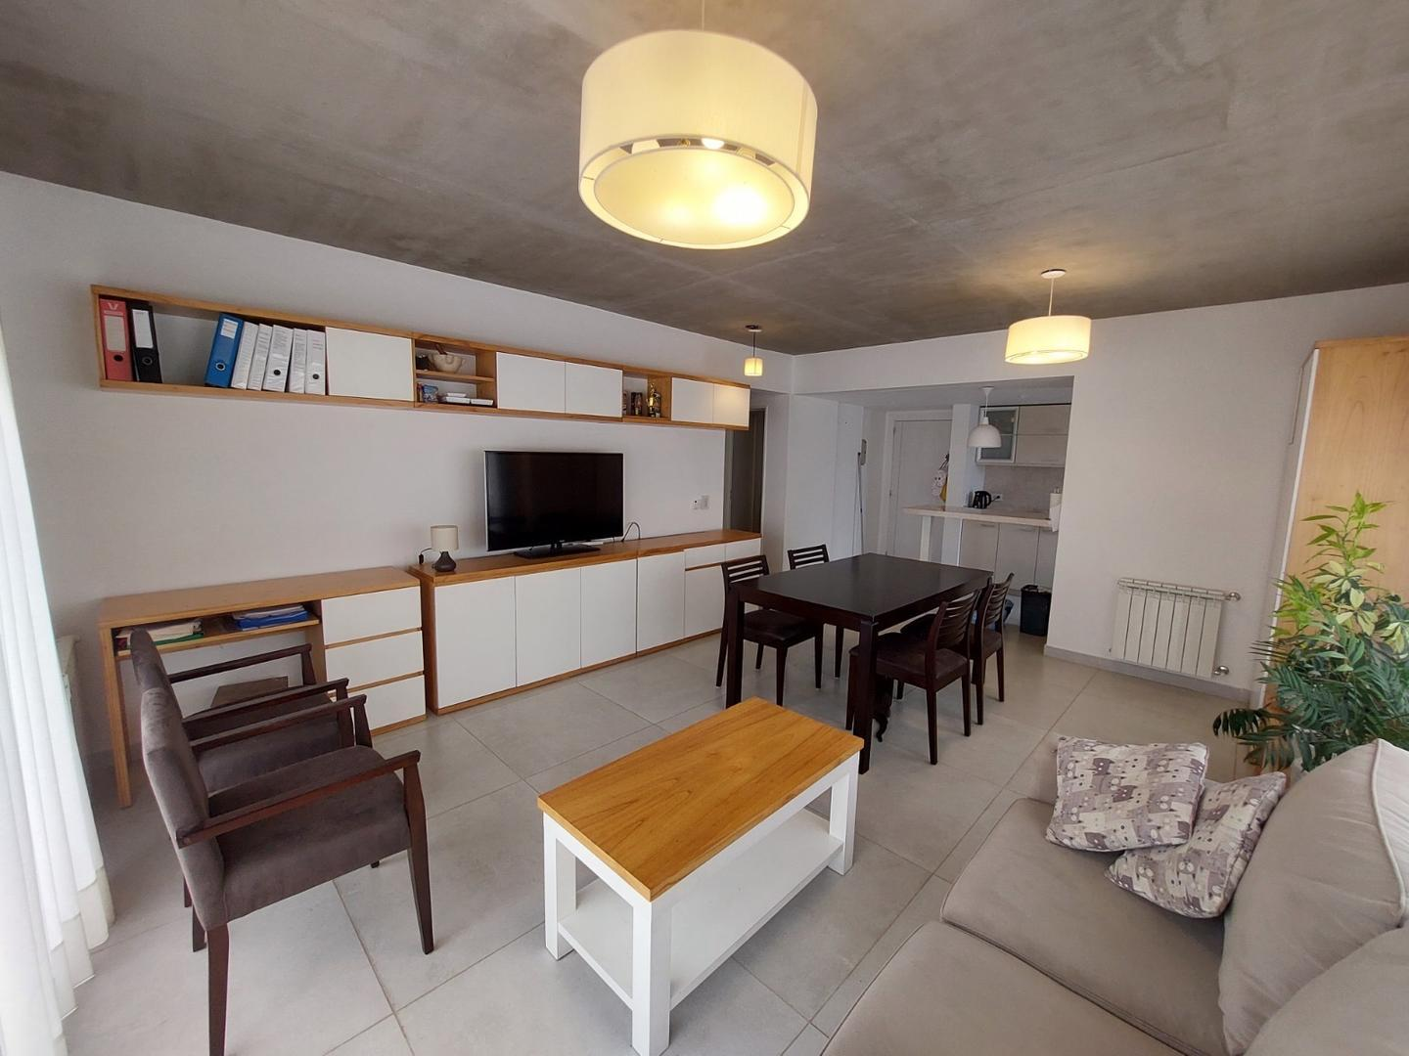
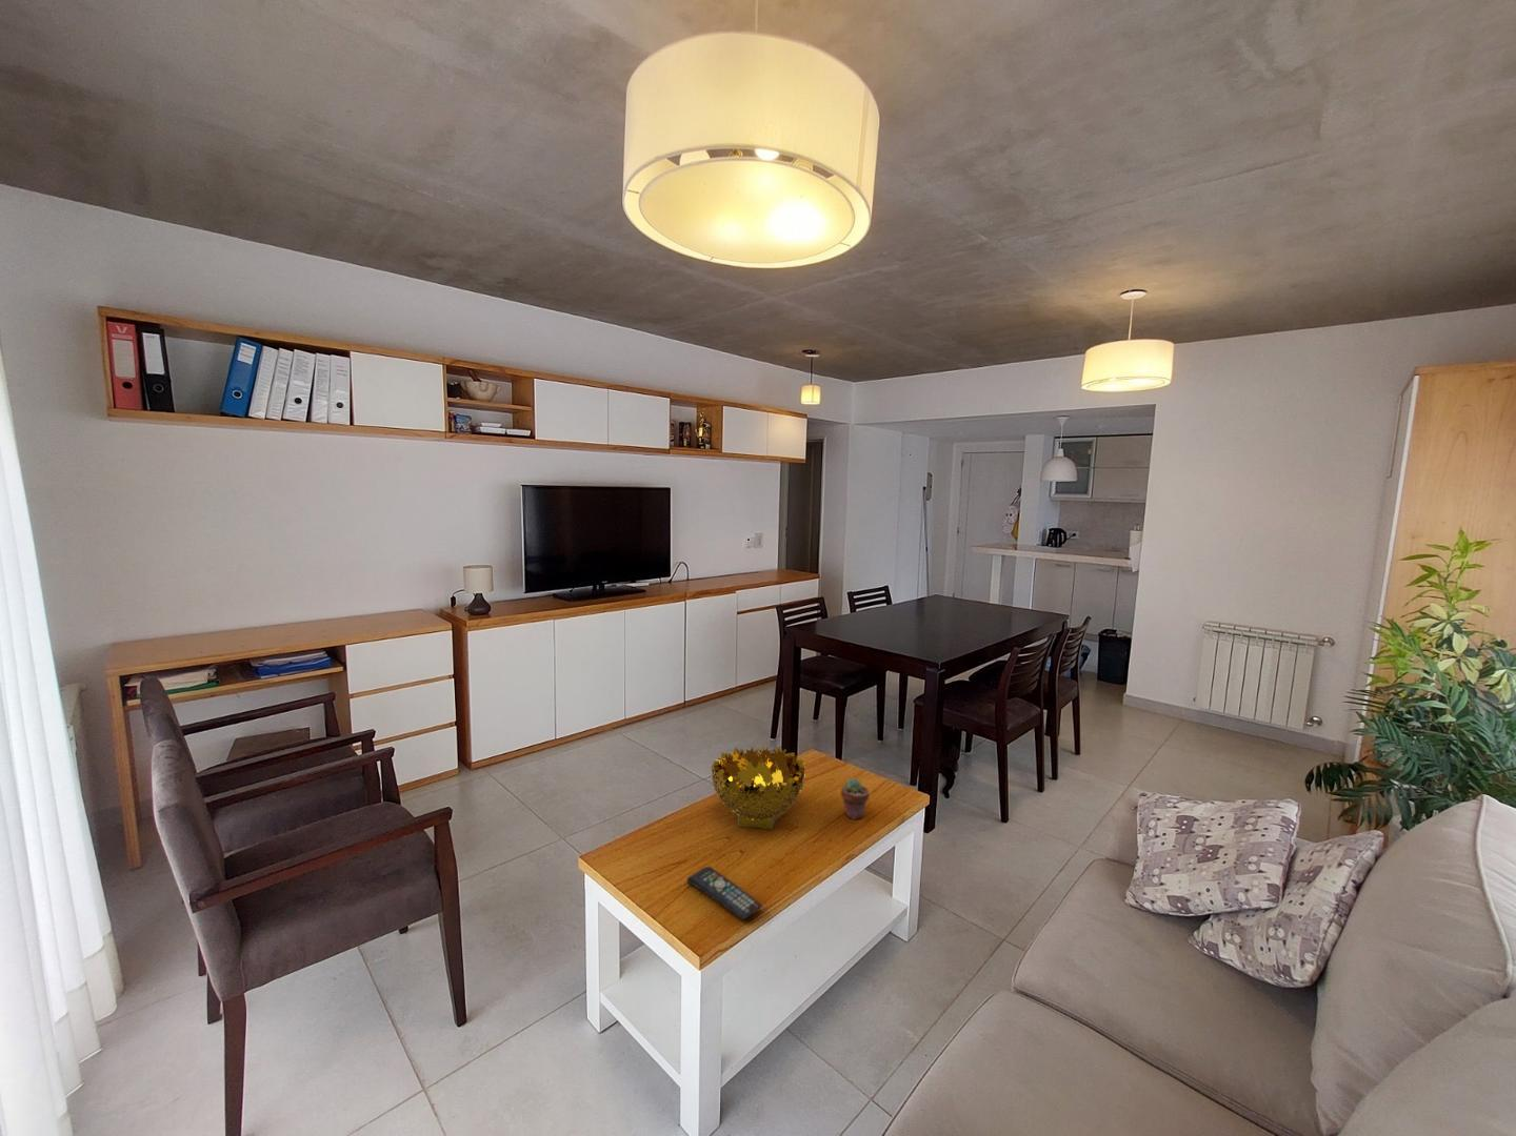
+ potted succulent [840,777,870,821]
+ remote control [686,865,763,920]
+ decorative bowl [710,745,807,829]
